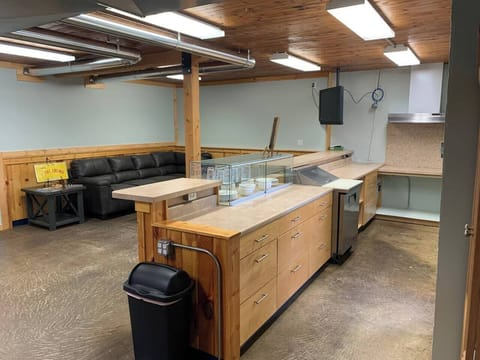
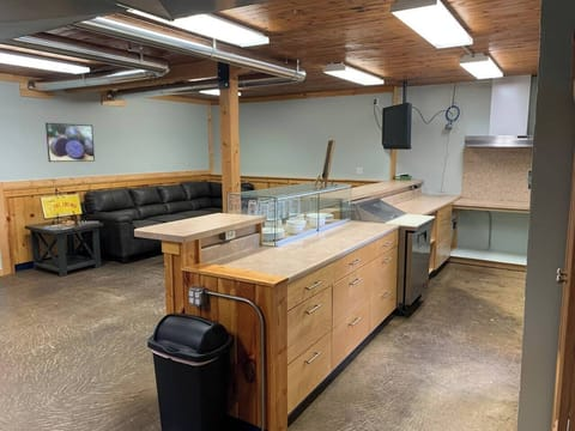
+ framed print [44,122,96,163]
